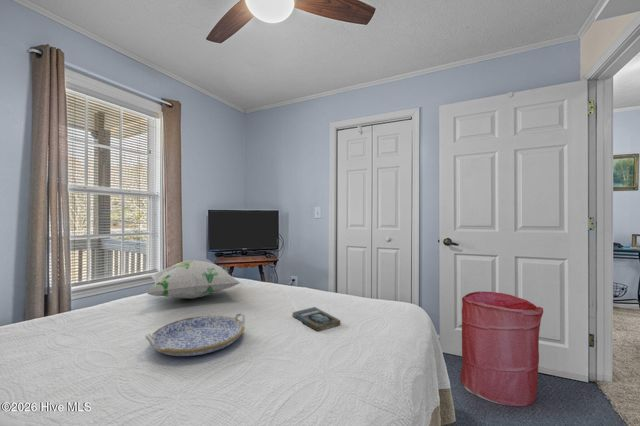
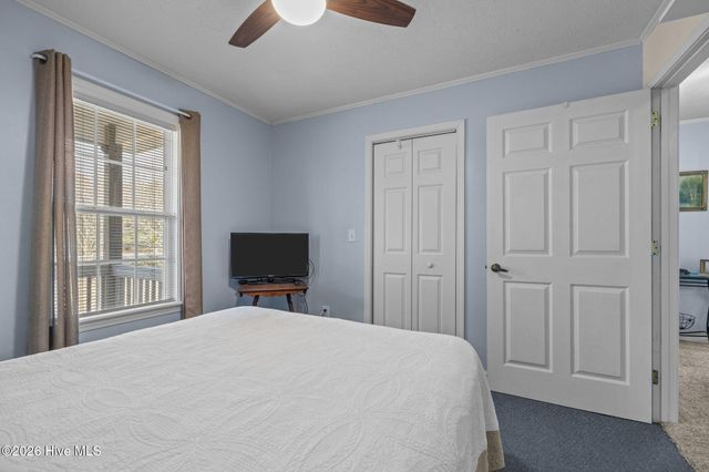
- decorative pillow [146,259,242,300]
- laundry hamper [460,291,544,407]
- serving tray [144,312,246,357]
- book [291,306,342,332]
